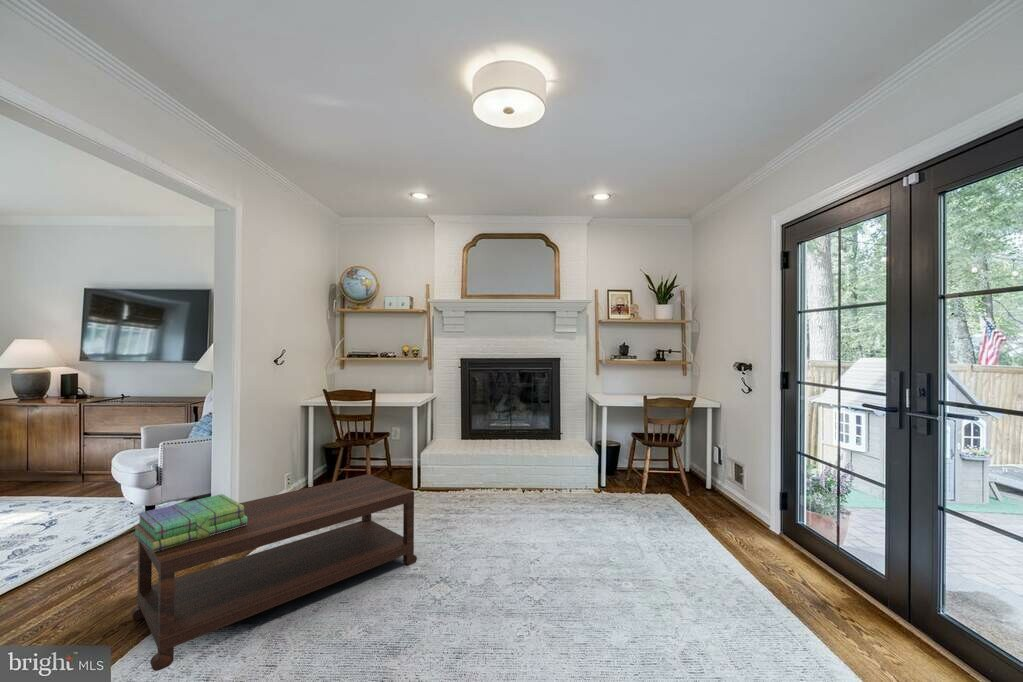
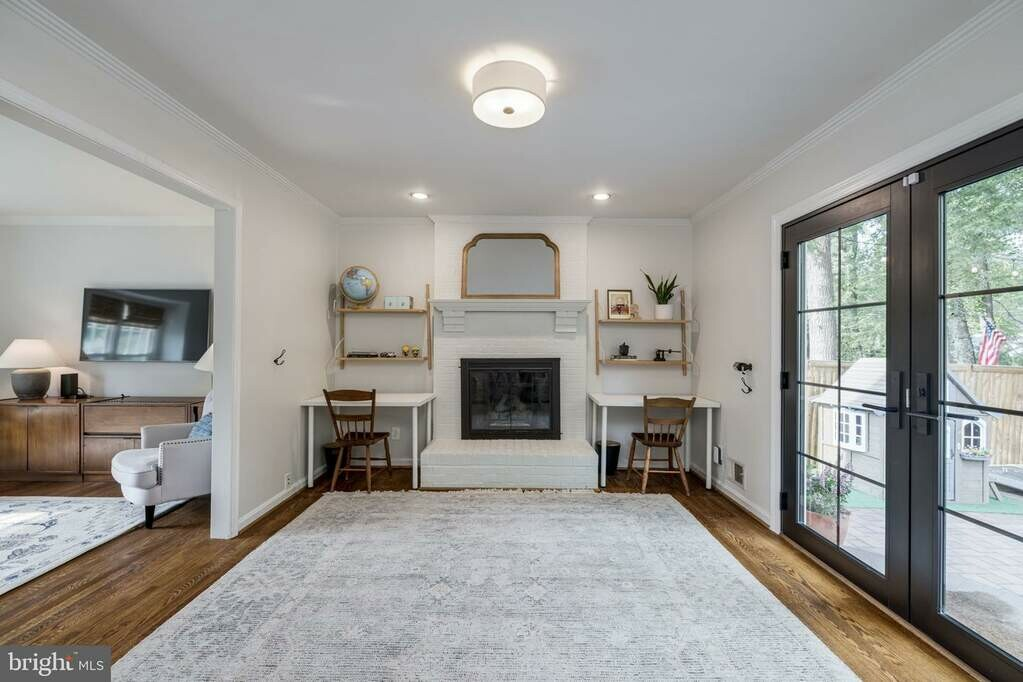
- stack of books [132,493,247,553]
- coffee table [130,473,418,672]
